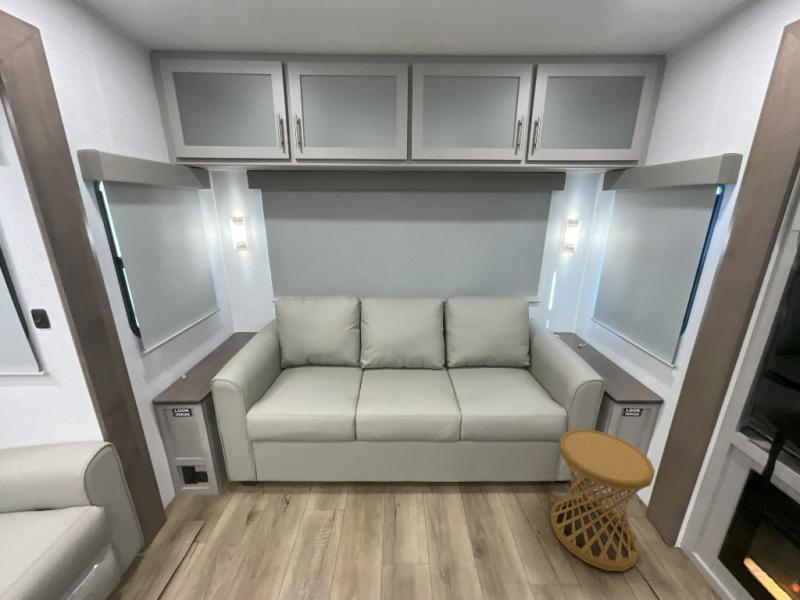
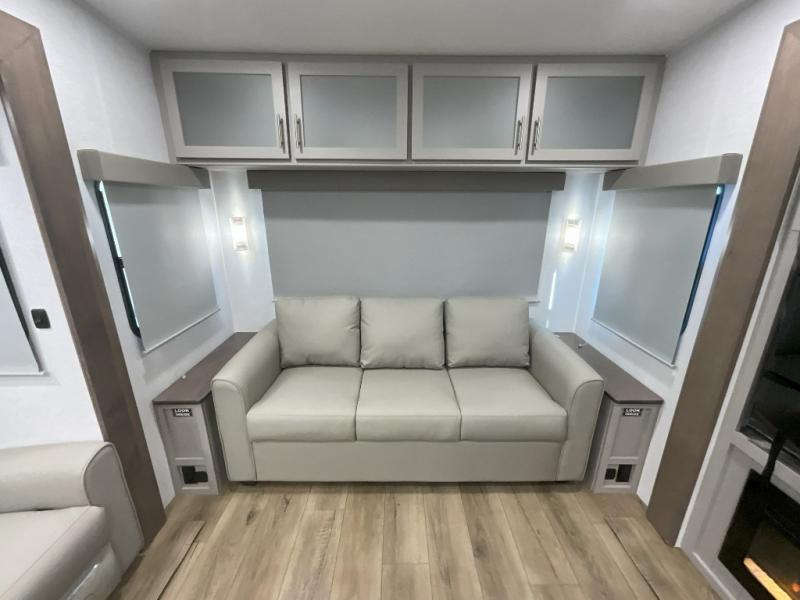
- side table [550,428,656,572]
